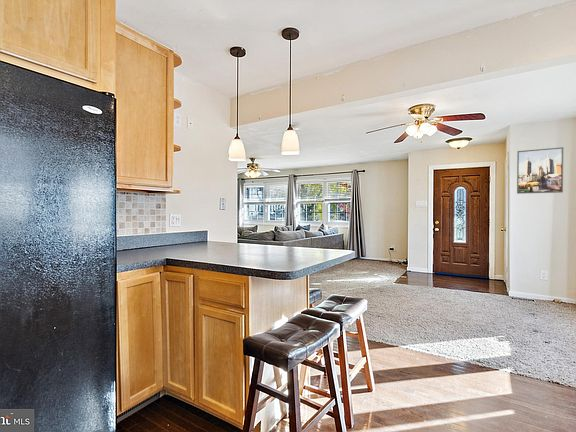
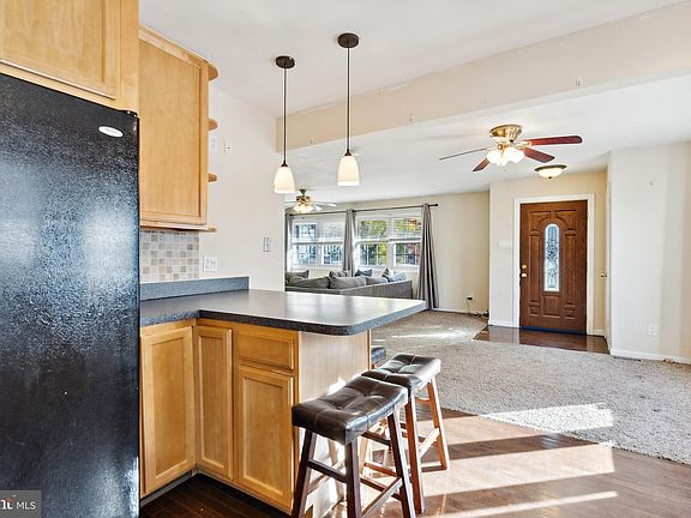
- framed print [516,146,564,195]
